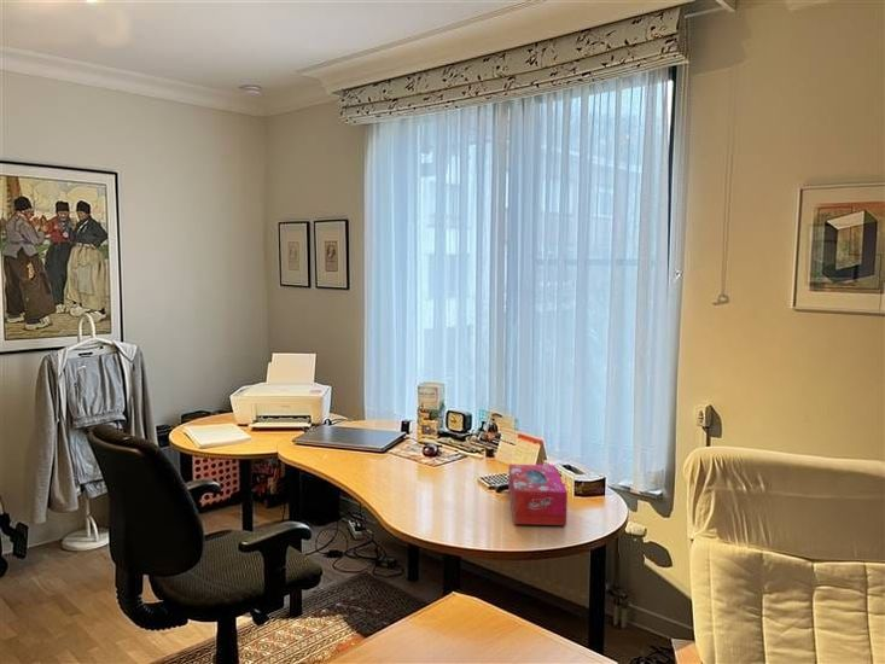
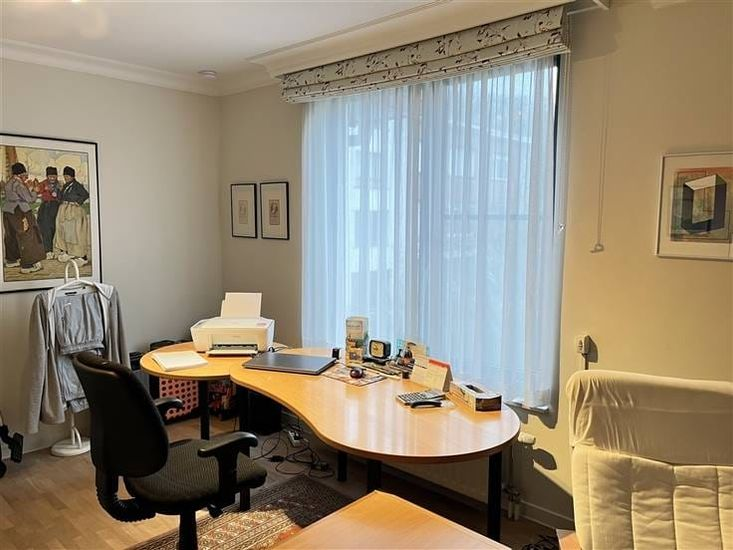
- tissue box [507,464,569,526]
